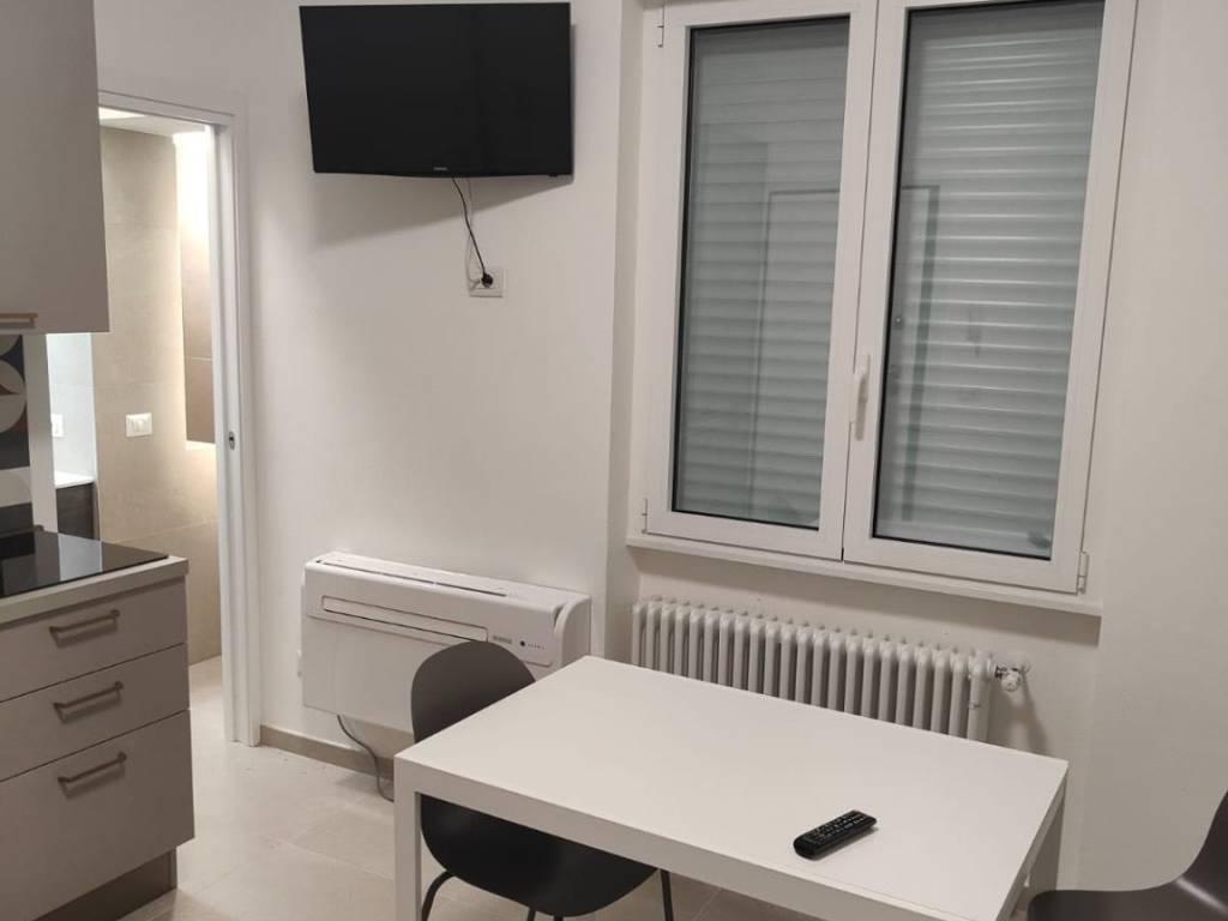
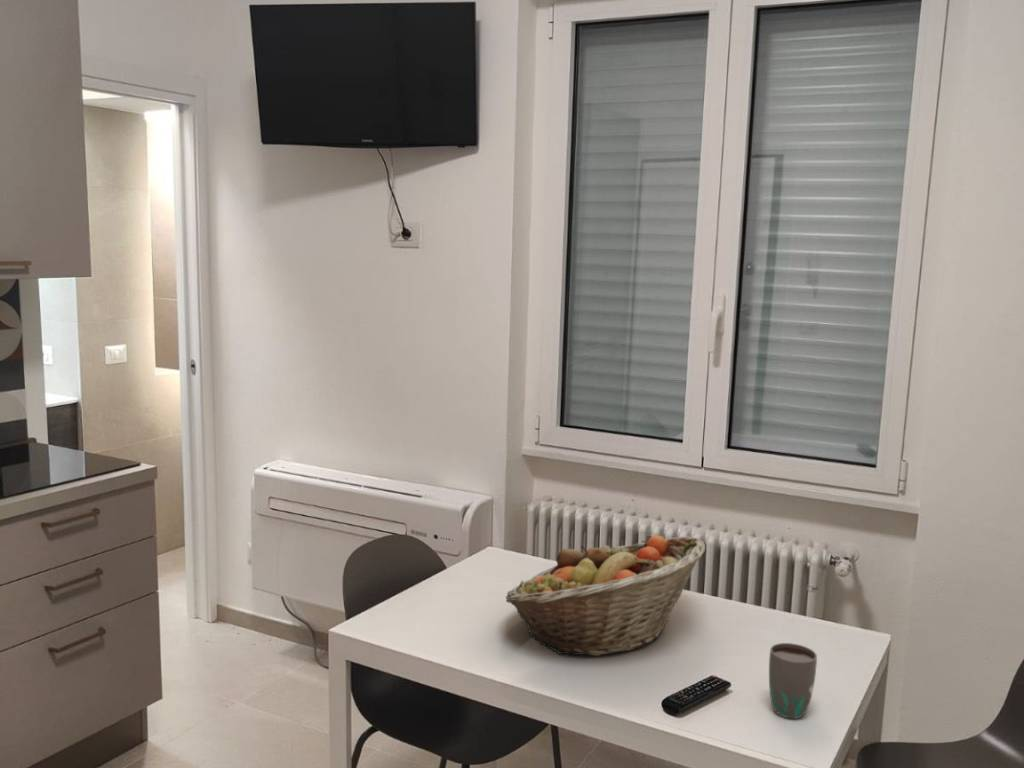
+ fruit basket [505,534,706,657]
+ mug [768,642,818,719]
